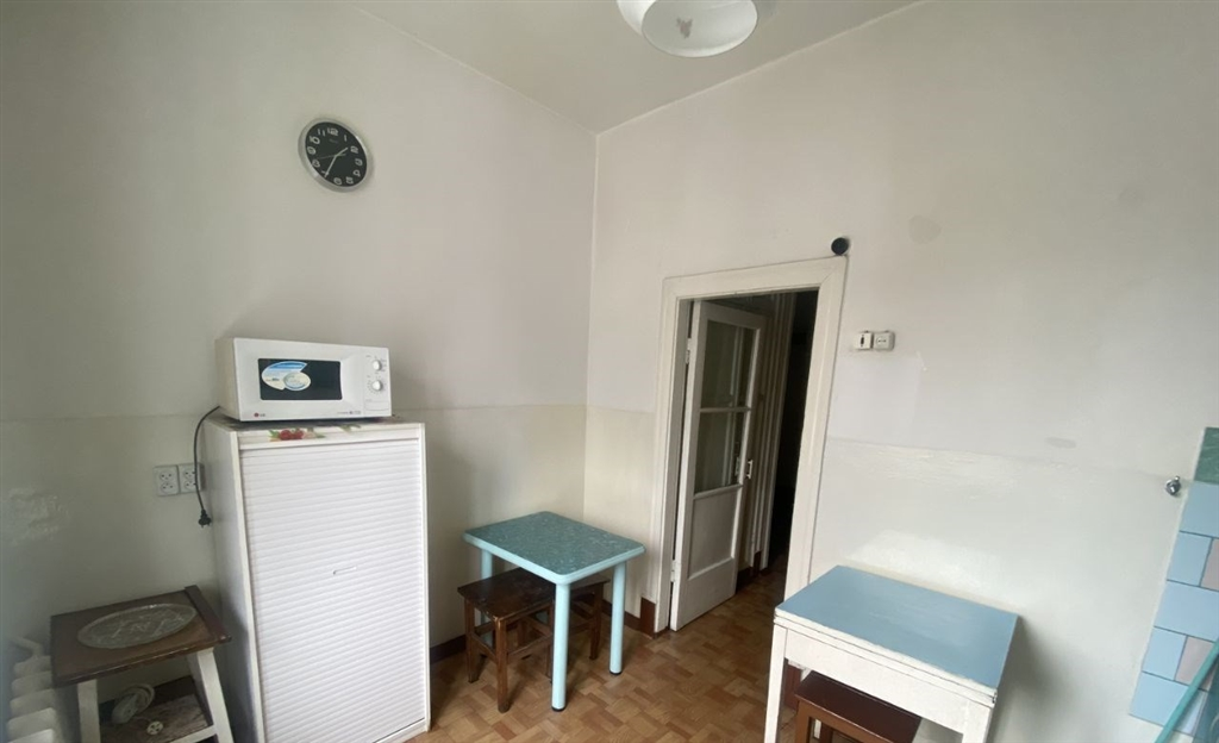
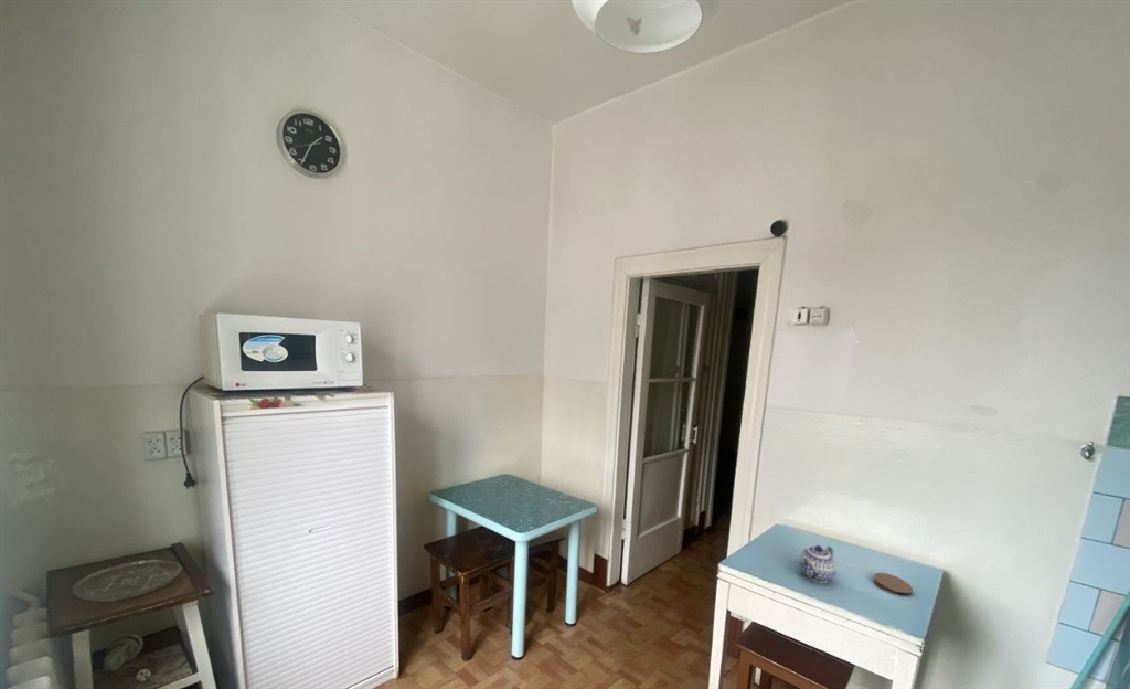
+ coaster [873,572,914,594]
+ teapot [798,544,838,584]
